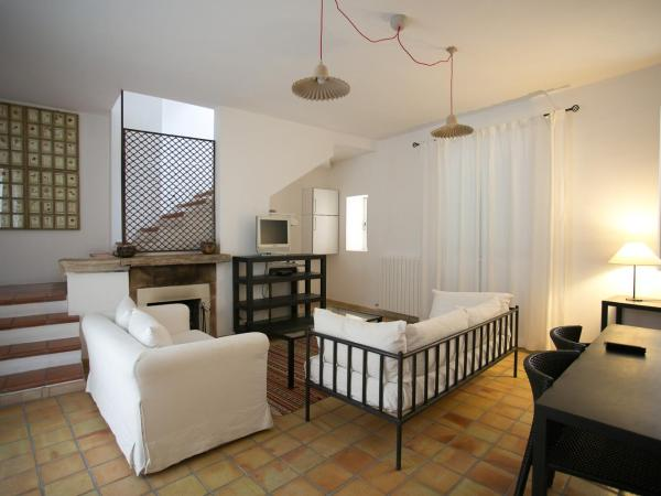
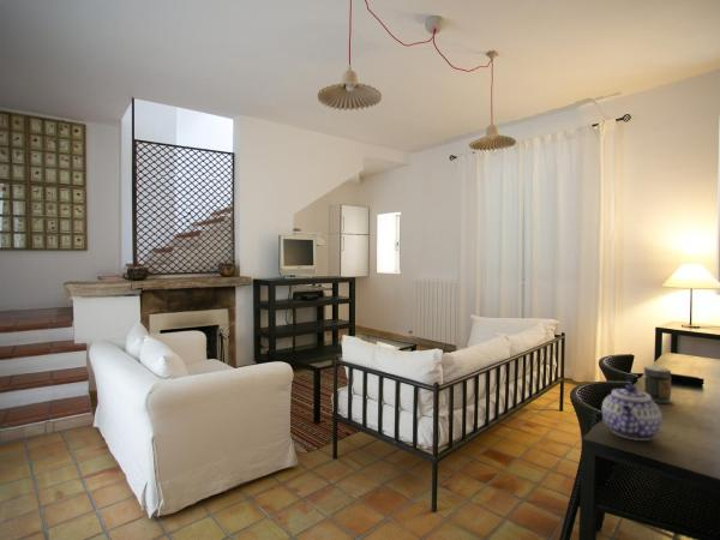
+ teapot [601,384,664,442]
+ jar [642,365,672,404]
